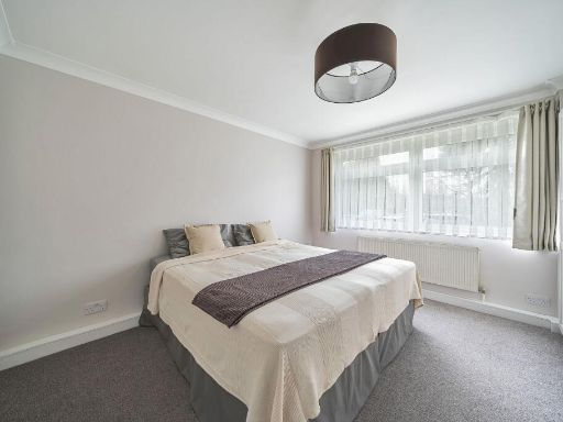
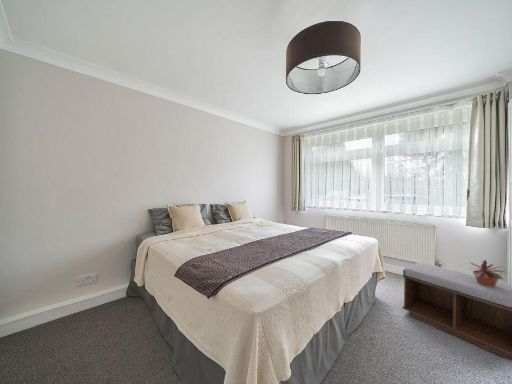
+ bench [402,262,512,361]
+ potted plant [468,258,510,287]
